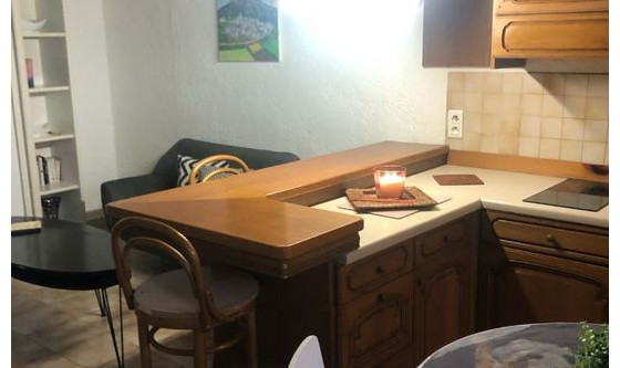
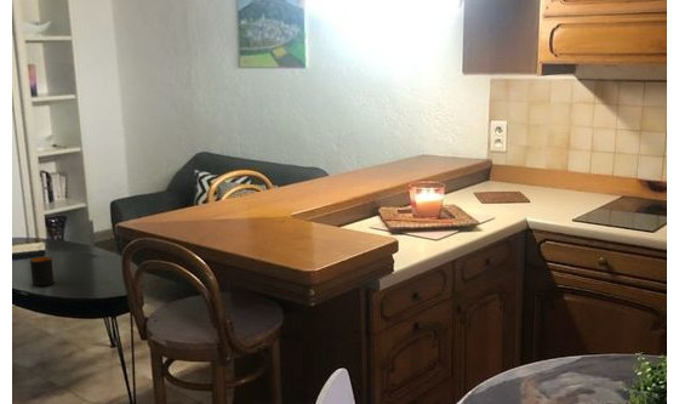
+ mug [29,256,55,288]
